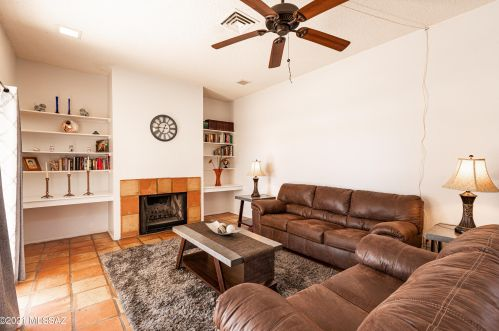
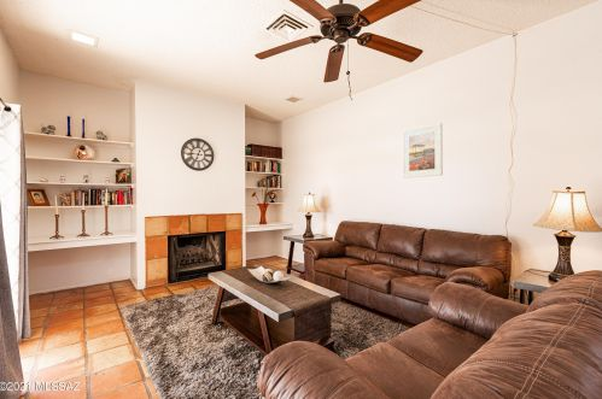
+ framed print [402,122,444,180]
